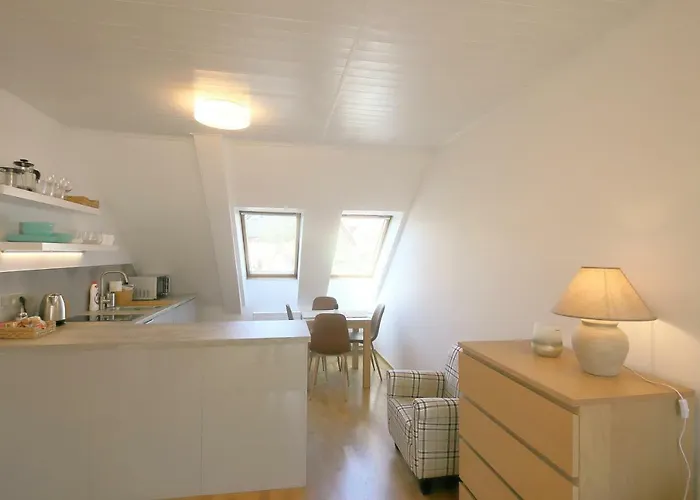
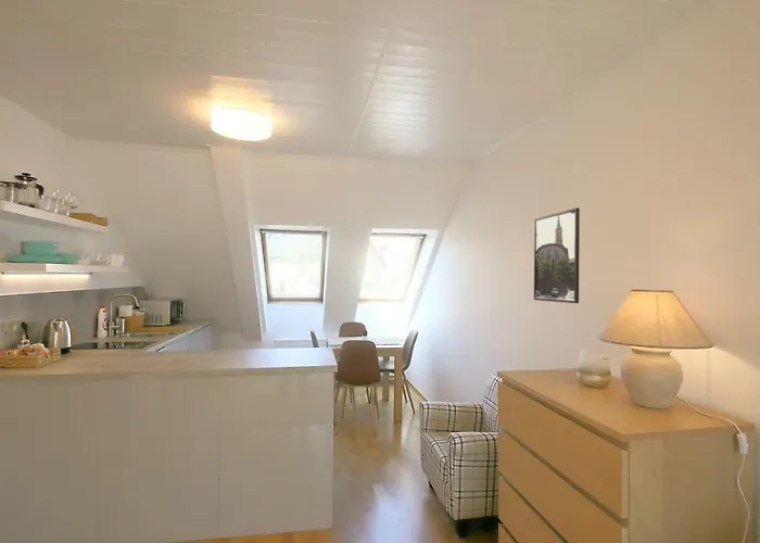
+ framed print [533,206,581,304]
